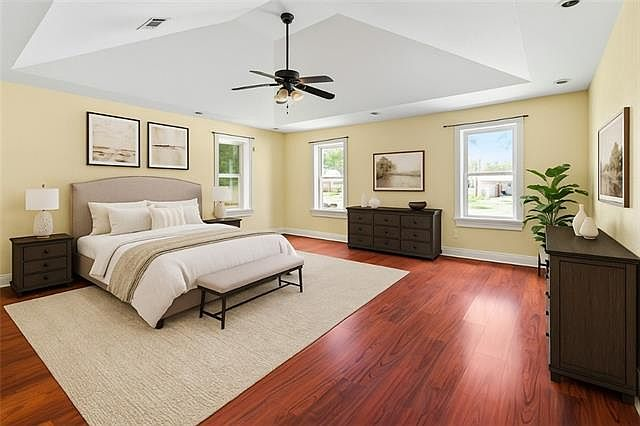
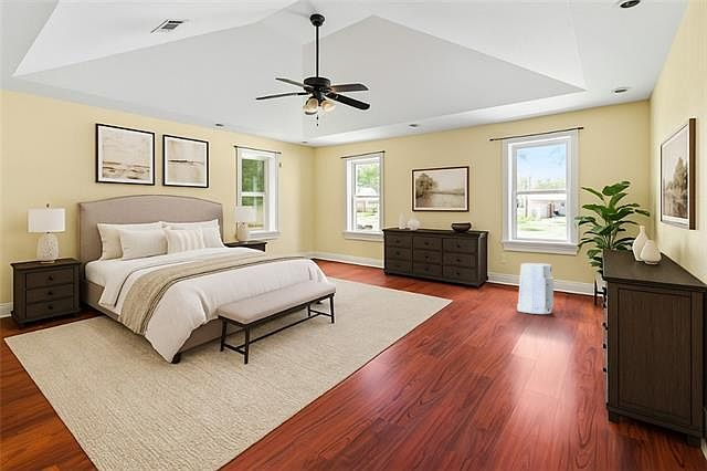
+ air purifier [516,262,555,315]
